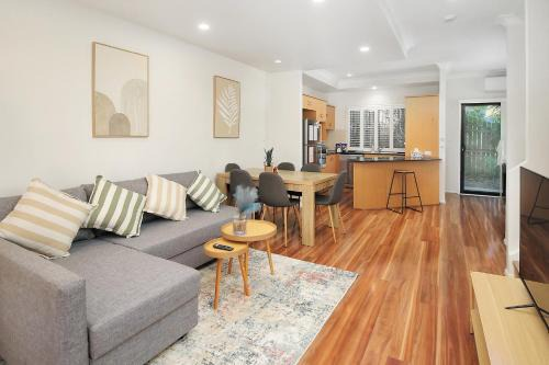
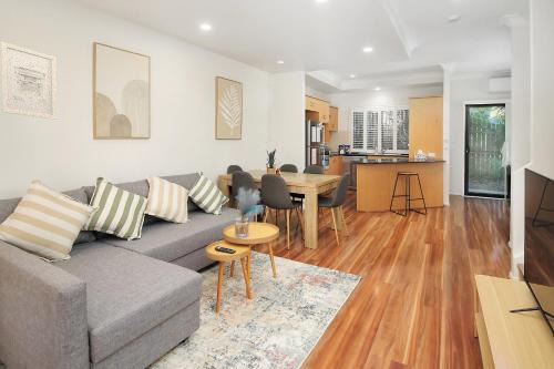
+ wall art [0,41,58,121]
